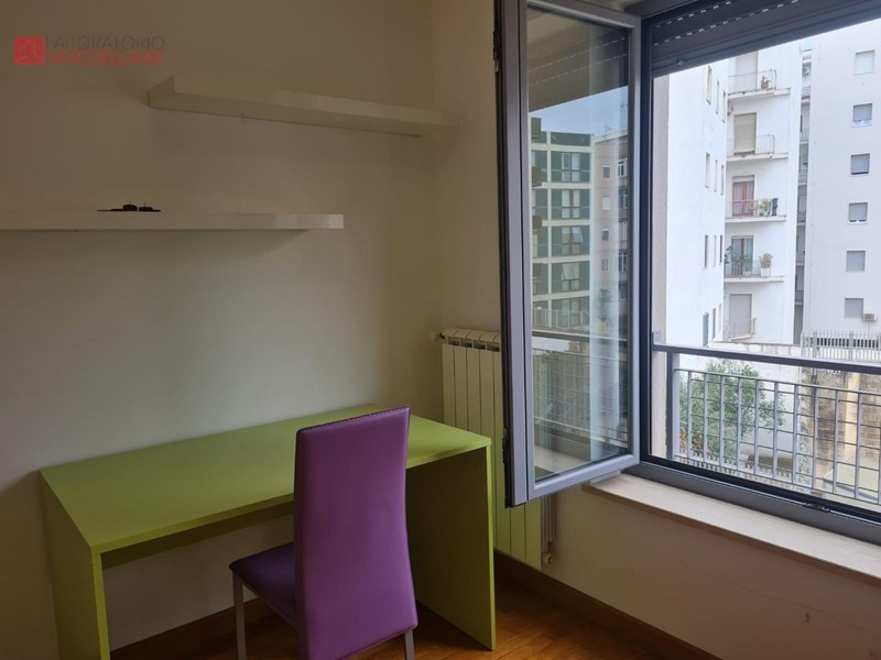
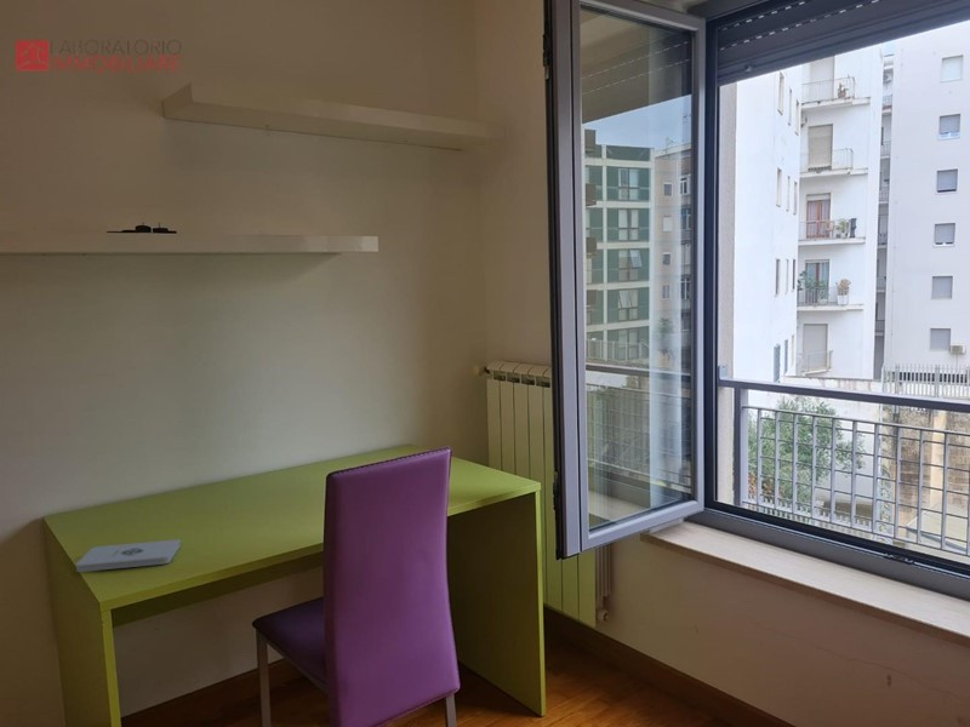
+ notepad [75,538,182,573]
